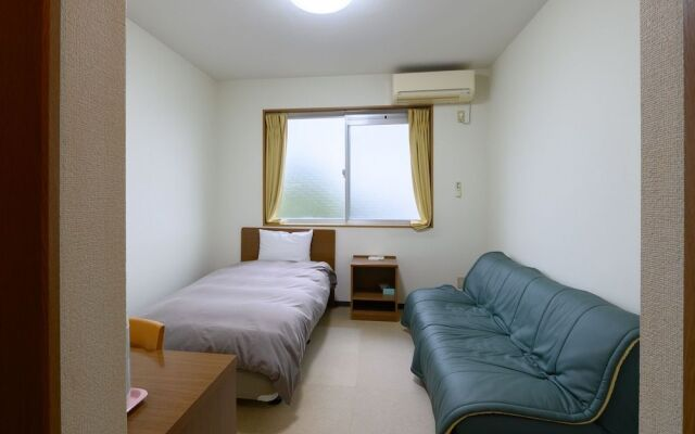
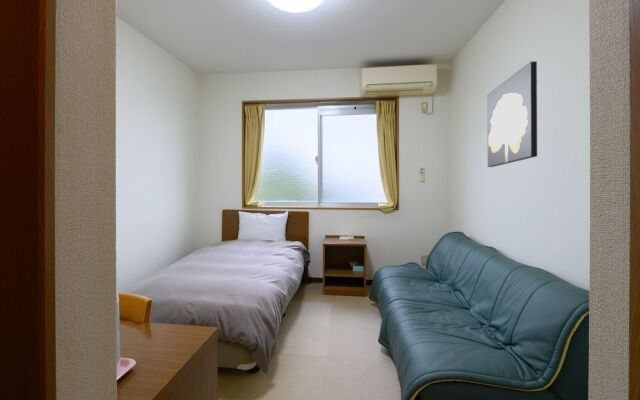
+ wall art [486,60,538,168]
